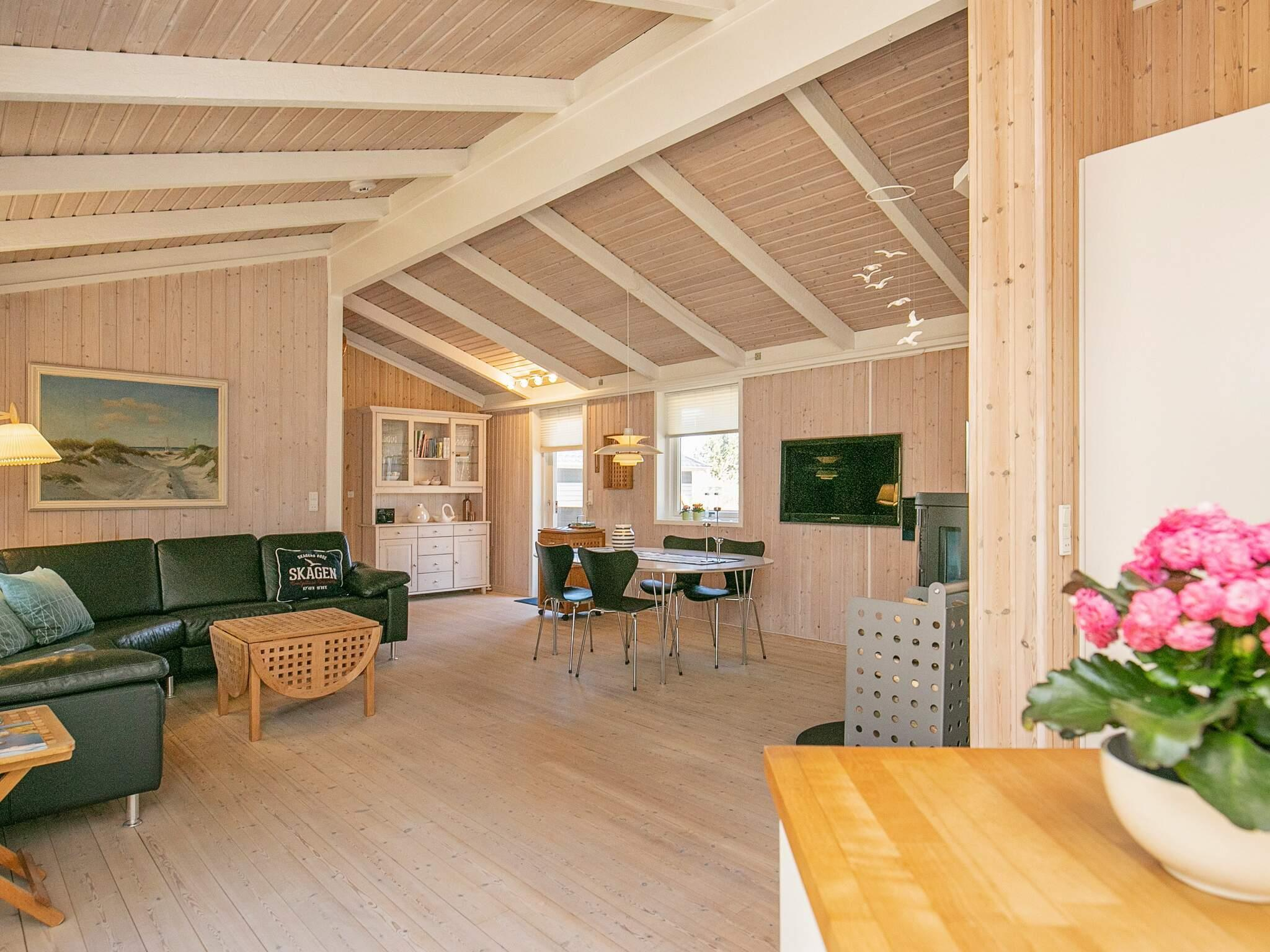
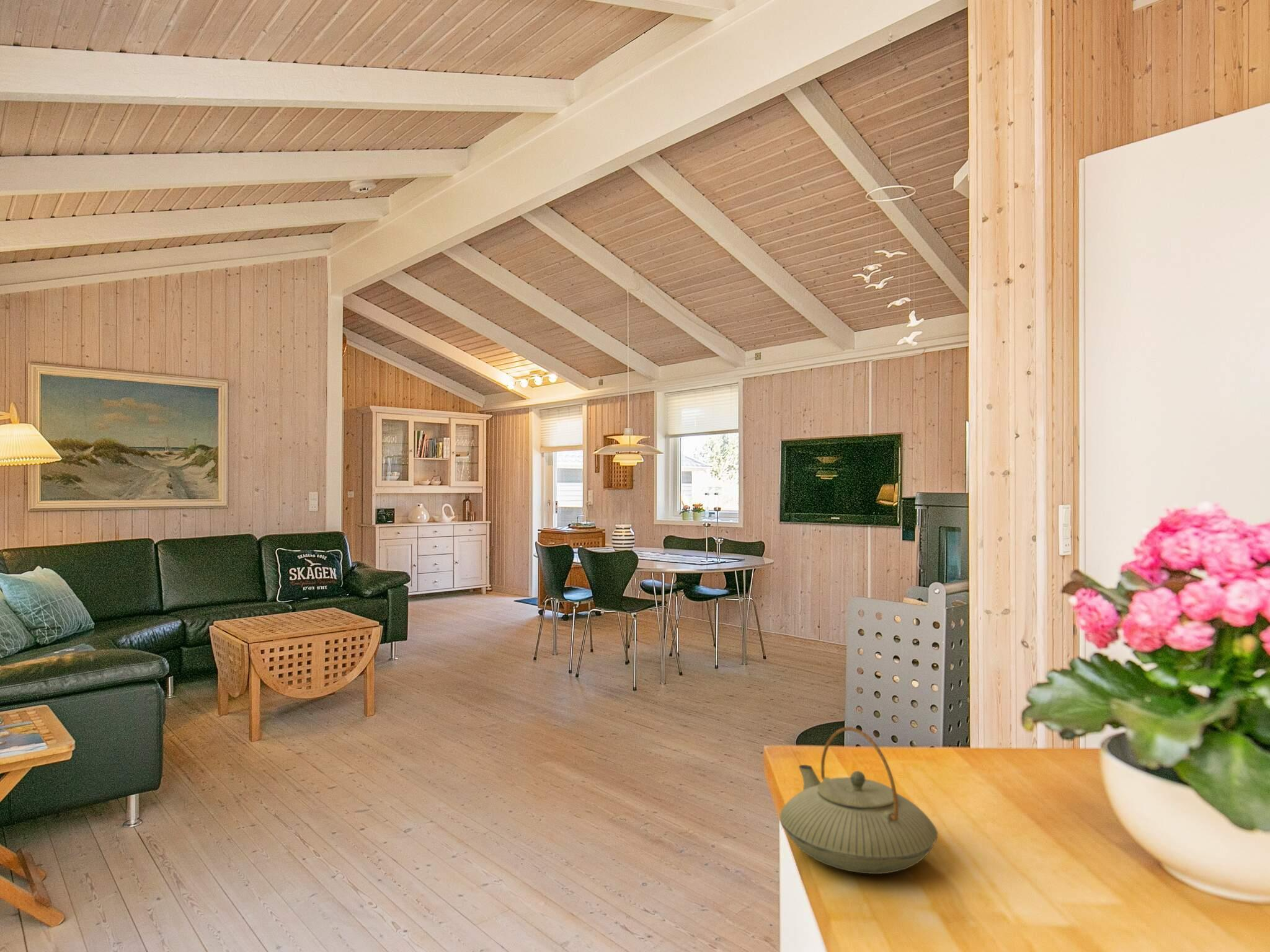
+ teapot [779,726,938,875]
